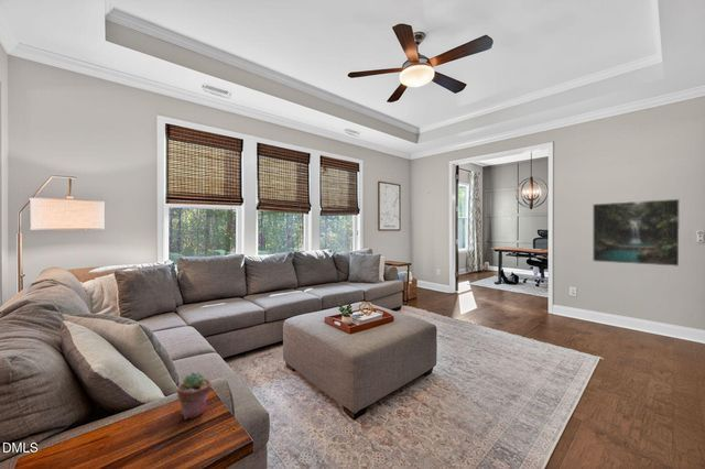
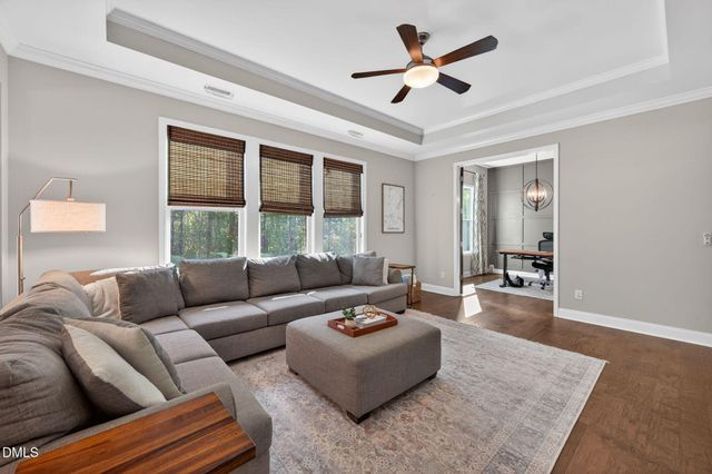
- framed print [592,198,681,268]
- potted succulent [176,371,213,421]
